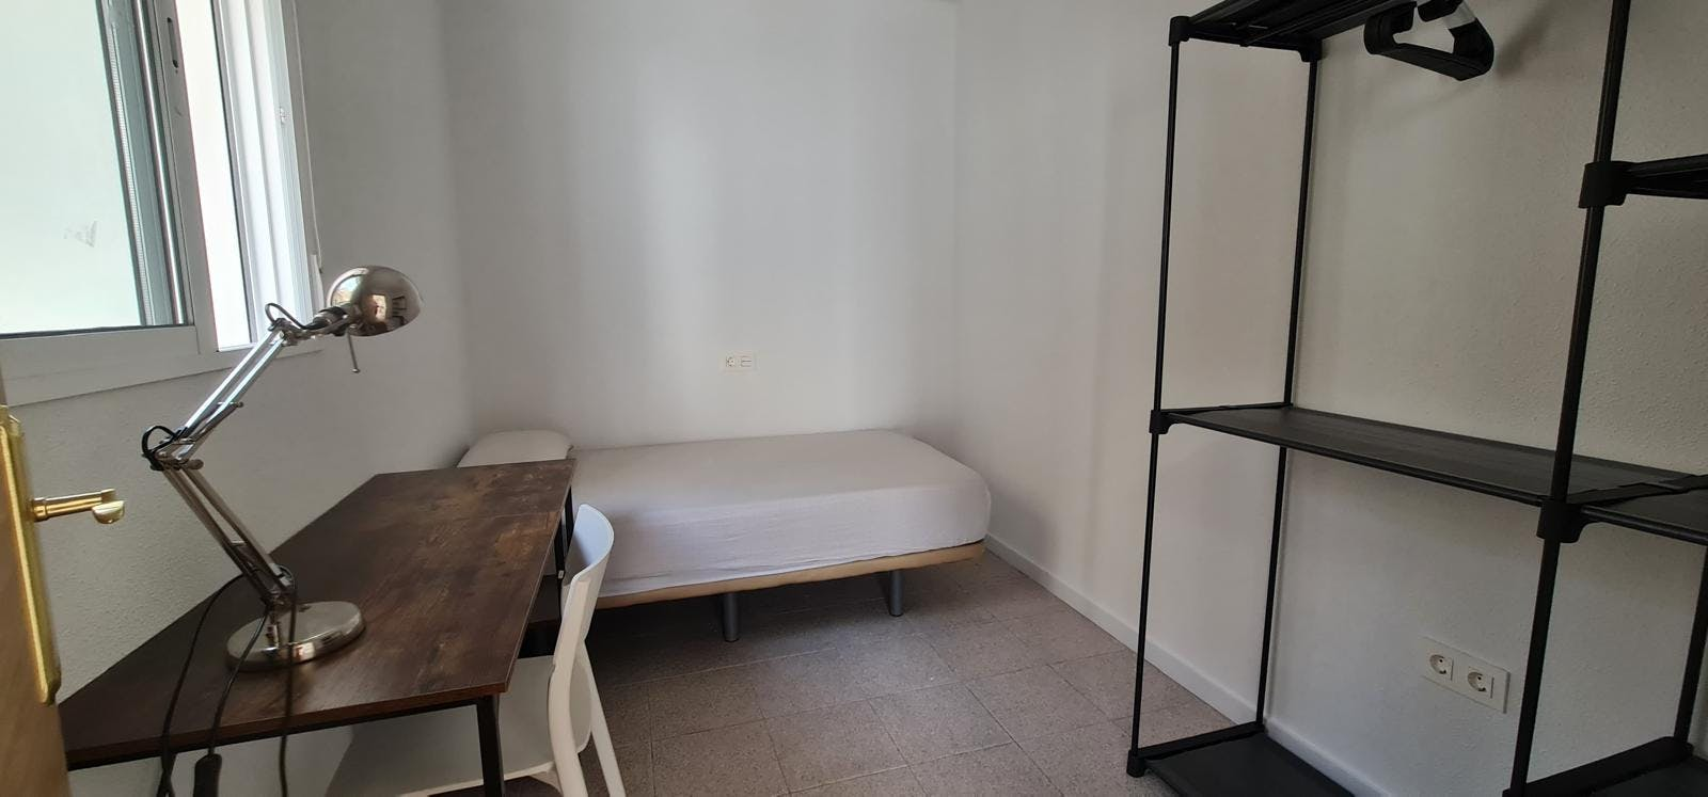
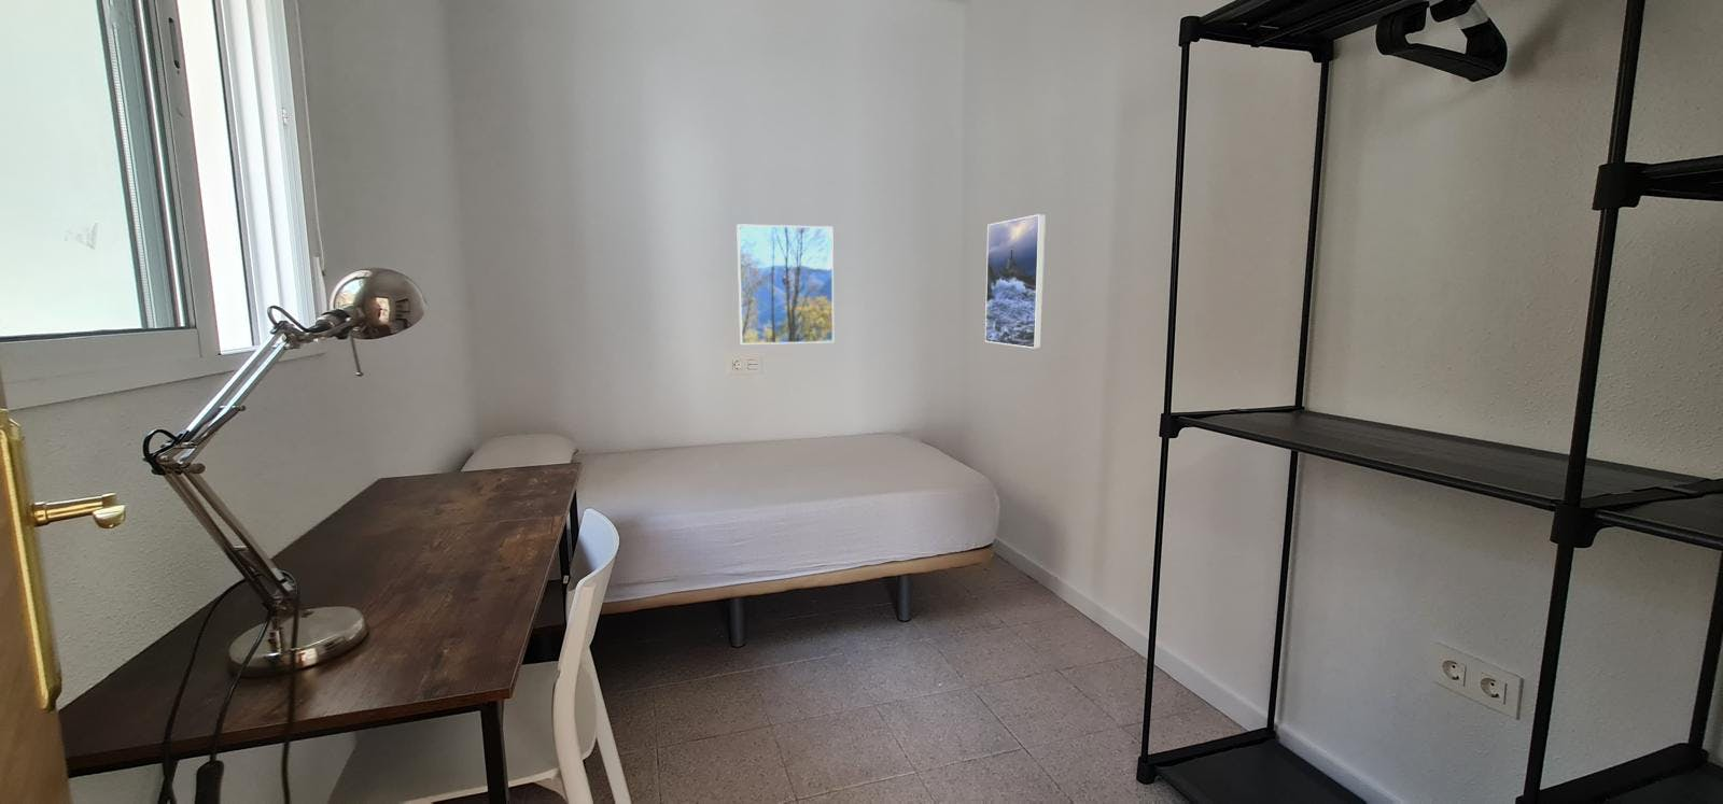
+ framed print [985,213,1047,349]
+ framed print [735,223,835,346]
